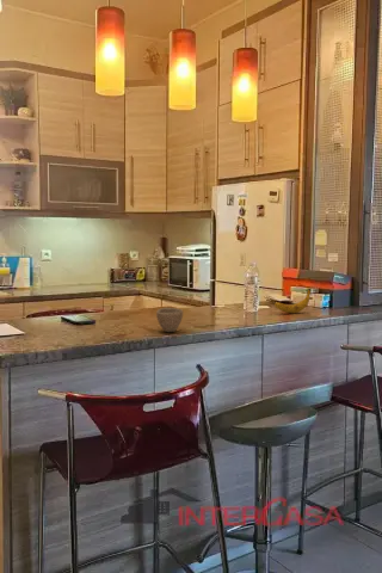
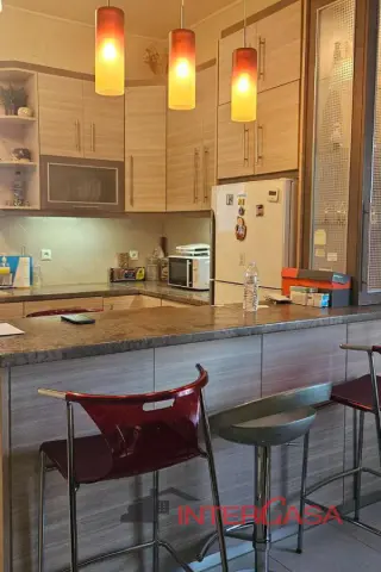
- banana [272,288,312,314]
- cup [155,307,184,333]
